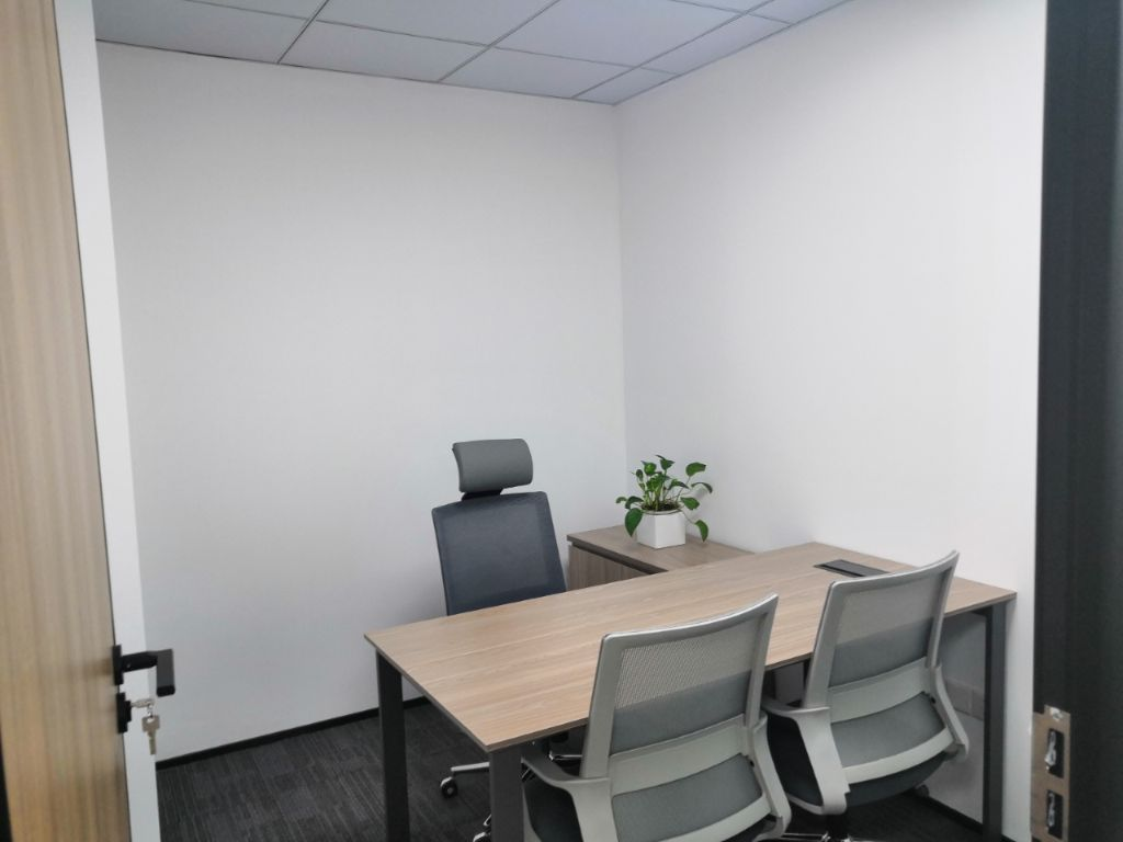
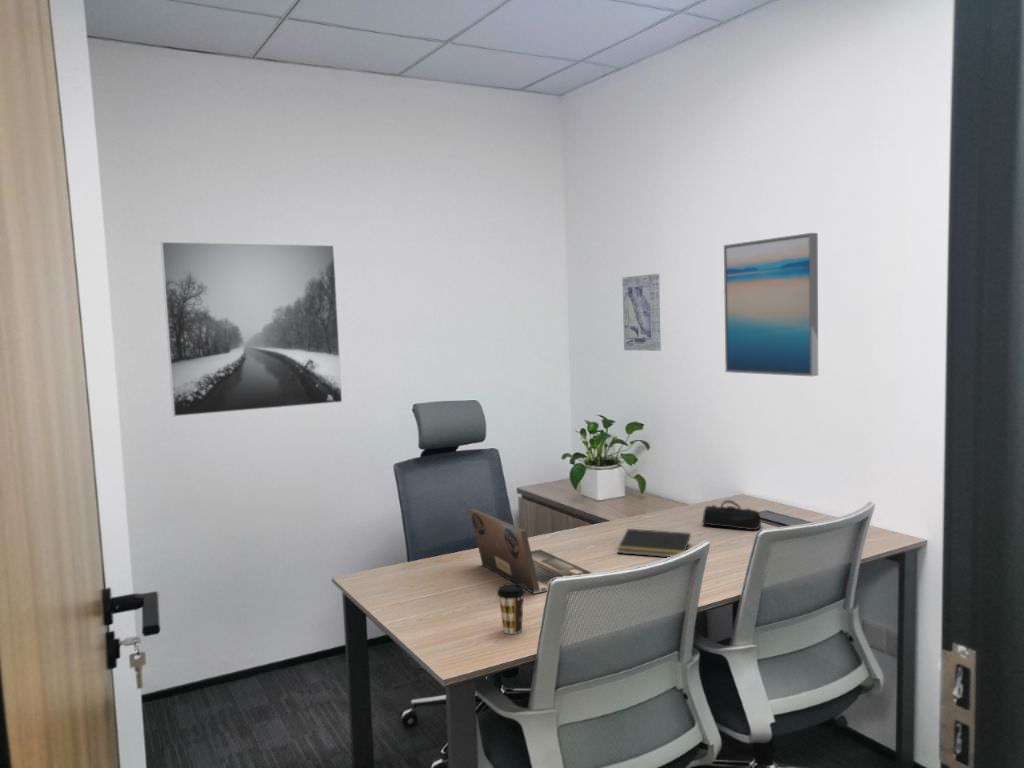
+ pencil case [701,499,762,531]
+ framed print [160,241,343,418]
+ laptop [468,508,593,595]
+ wall art [621,273,662,352]
+ notepad [616,528,692,558]
+ wall art [723,232,819,377]
+ coffee cup [496,582,526,635]
